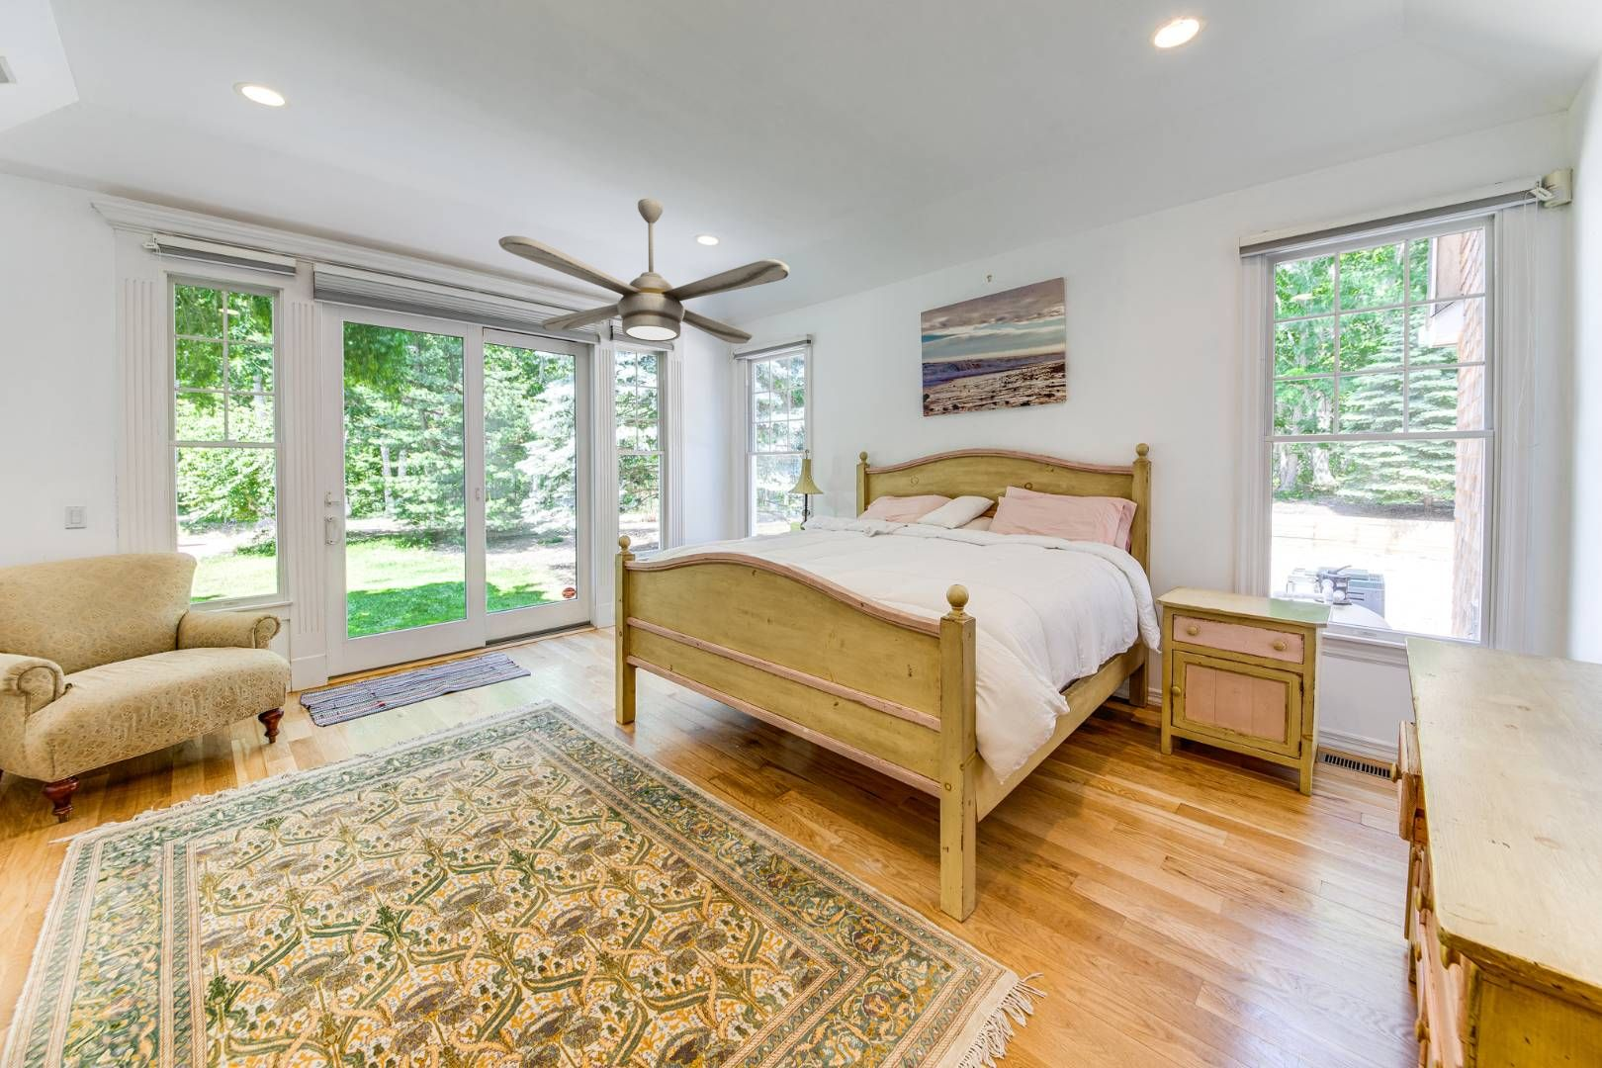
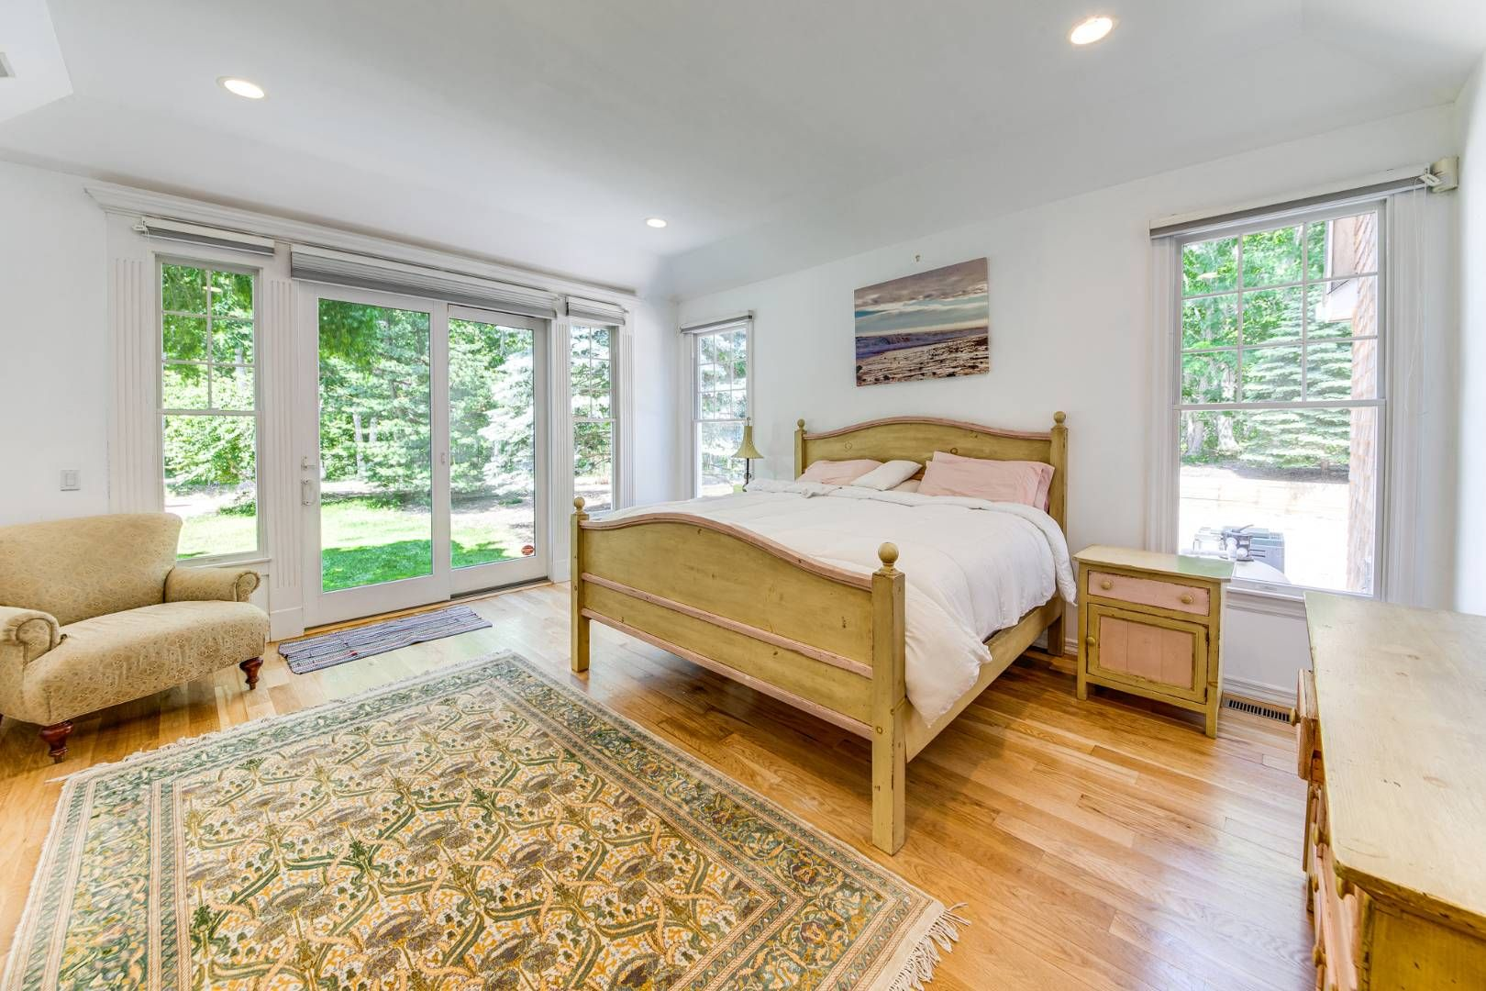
- ceiling fan [497,198,790,346]
